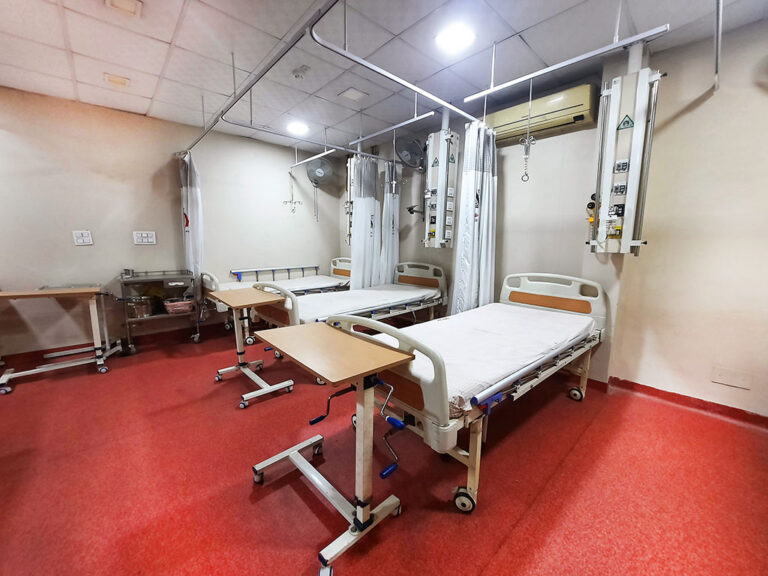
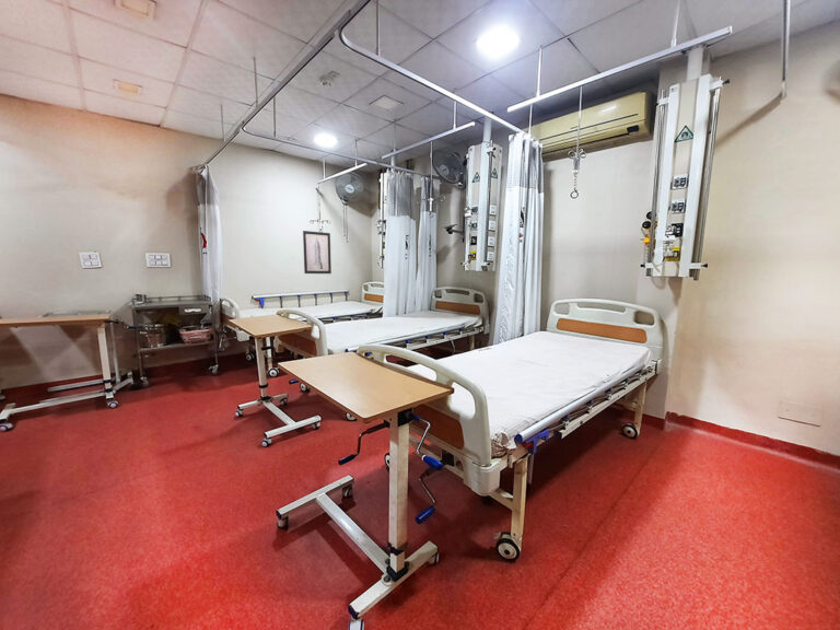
+ wall art [302,230,332,275]
